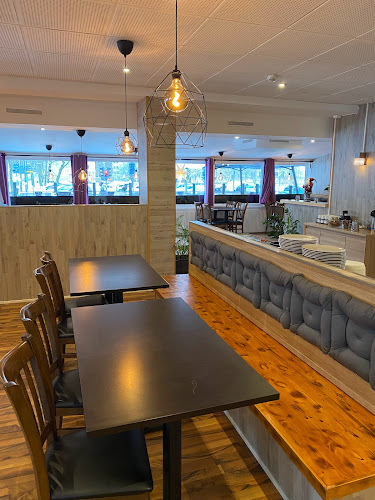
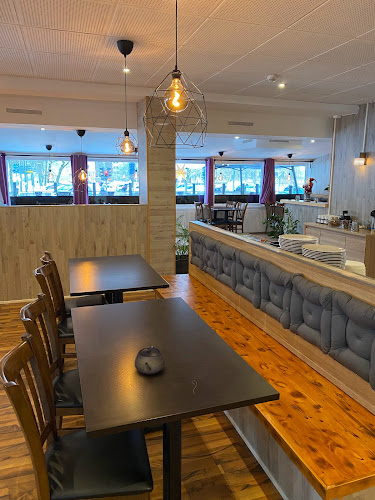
+ teapot [134,345,166,376]
